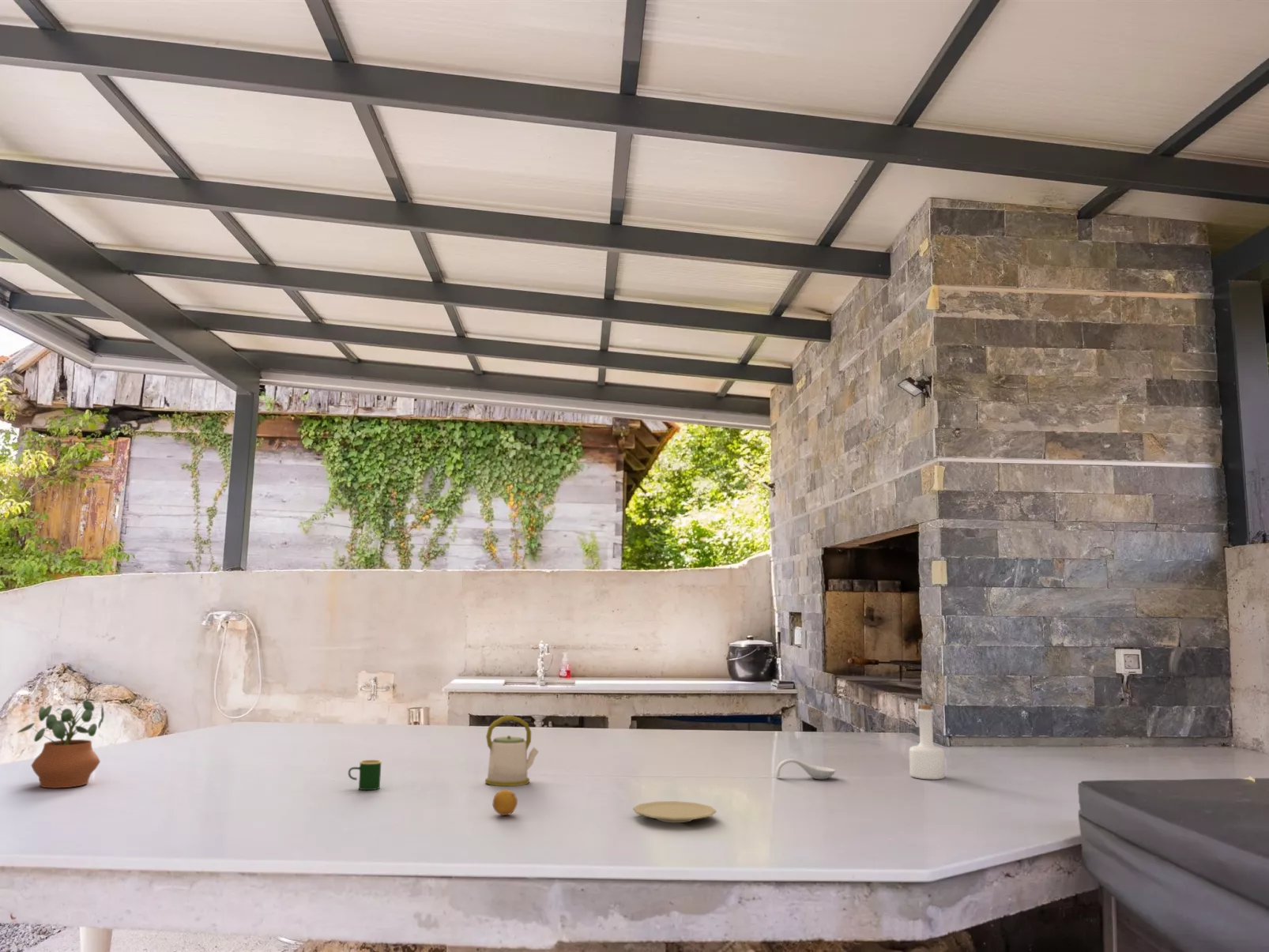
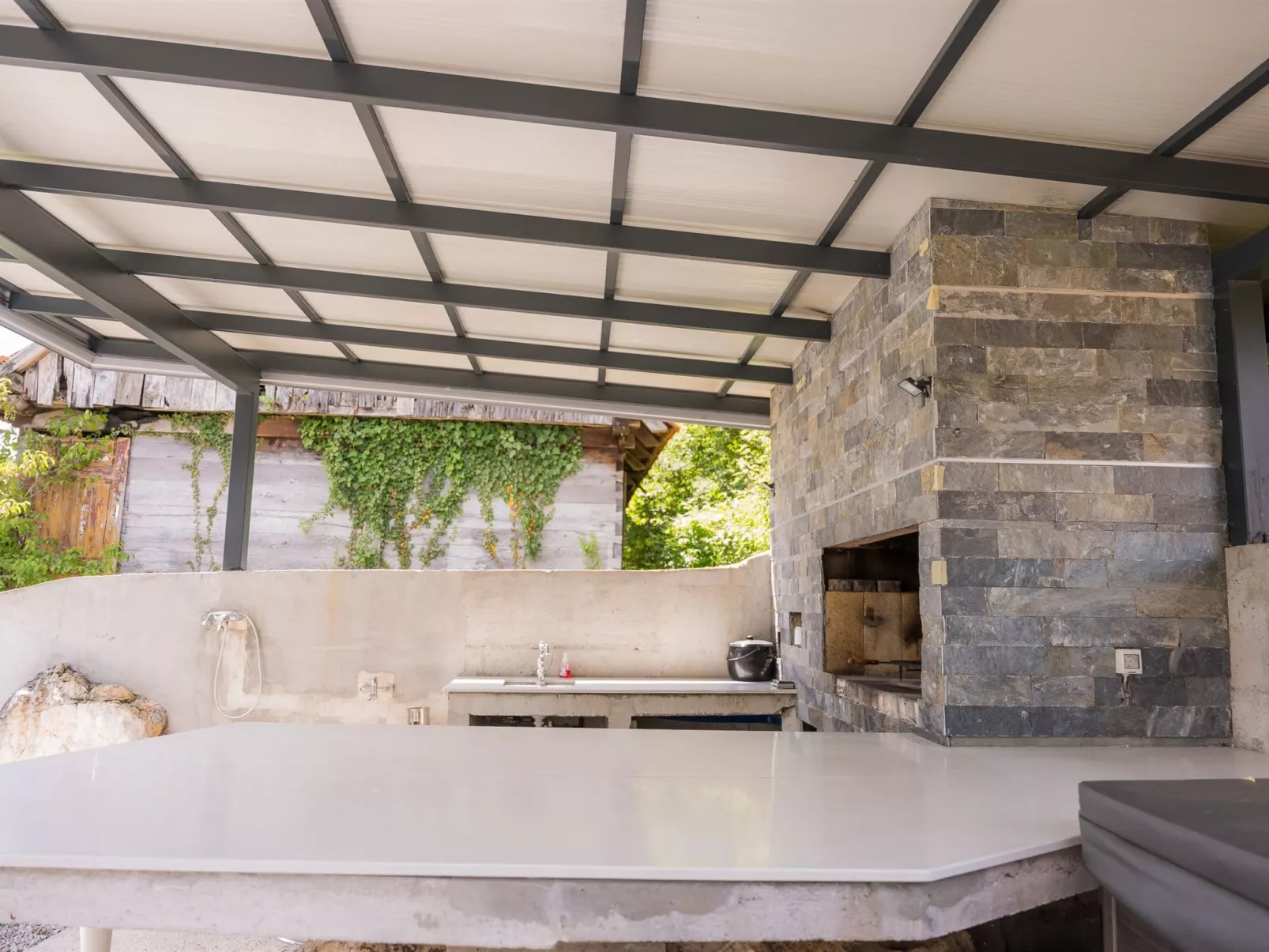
- bottle [909,704,946,781]
- kettle [484,715,540,787]
- fruit [492,789,518,816]
- plate [632,800,717,823]
- potted plant [17,699,105,789]
- mug [348,759,382,791]
- spoon rest [774,758,836,780]
